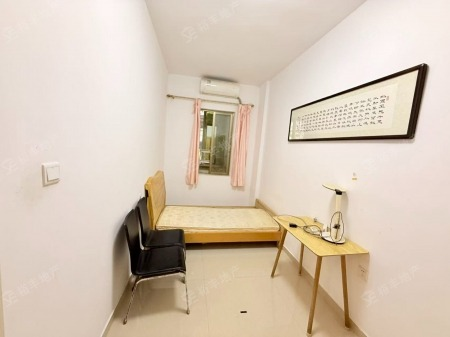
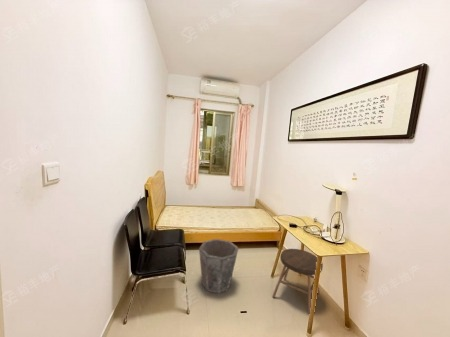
+ waste bin [198,238,239,294]
+ stool [272,248,324,315]
